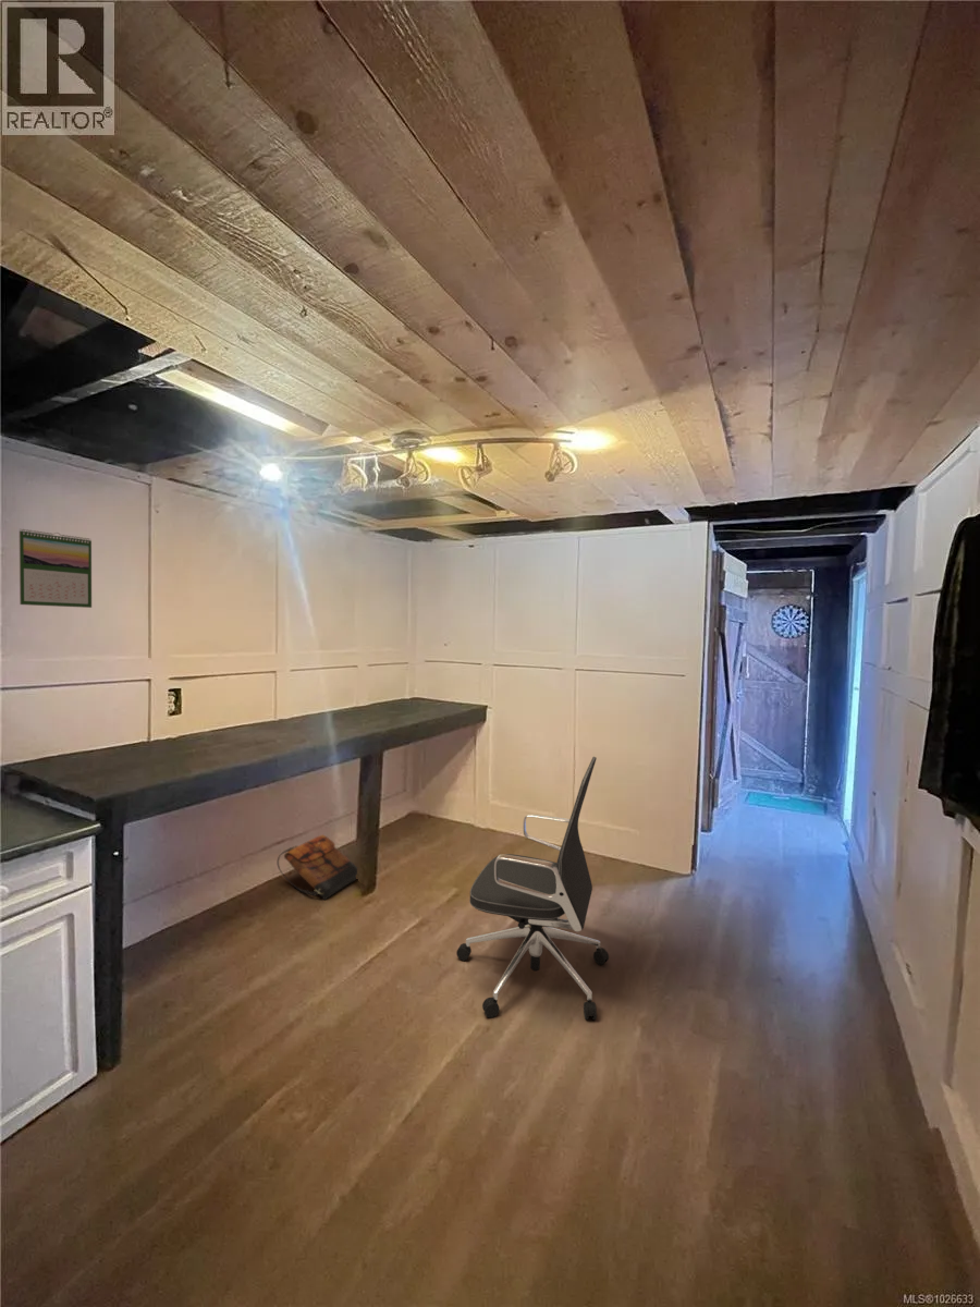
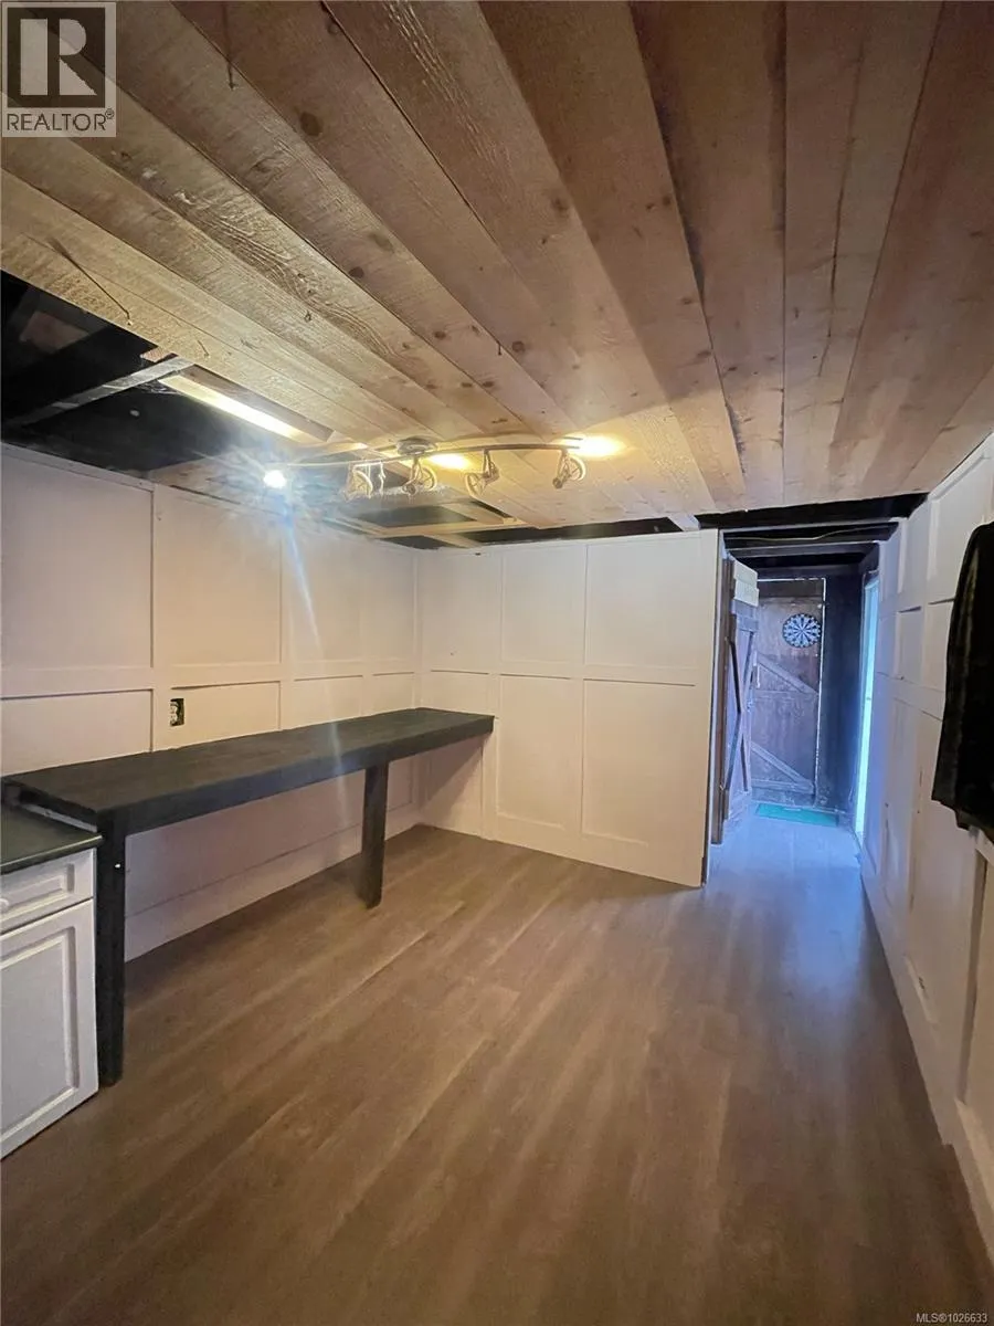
- calendar [19,528,93,609]
- office chair [455,756,610,1021]
- backpack [277,834,358,901]
